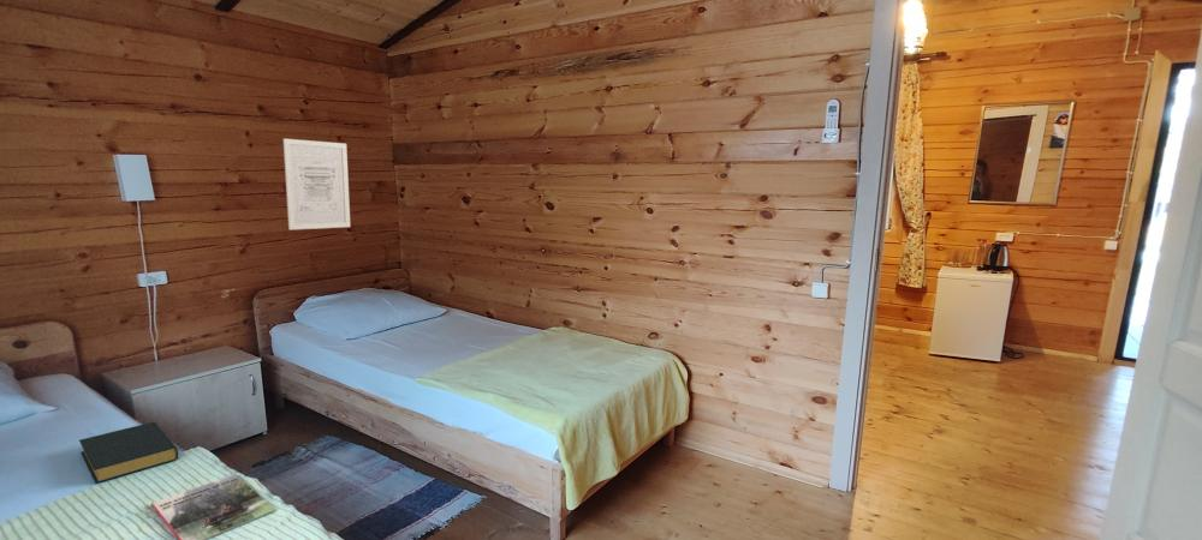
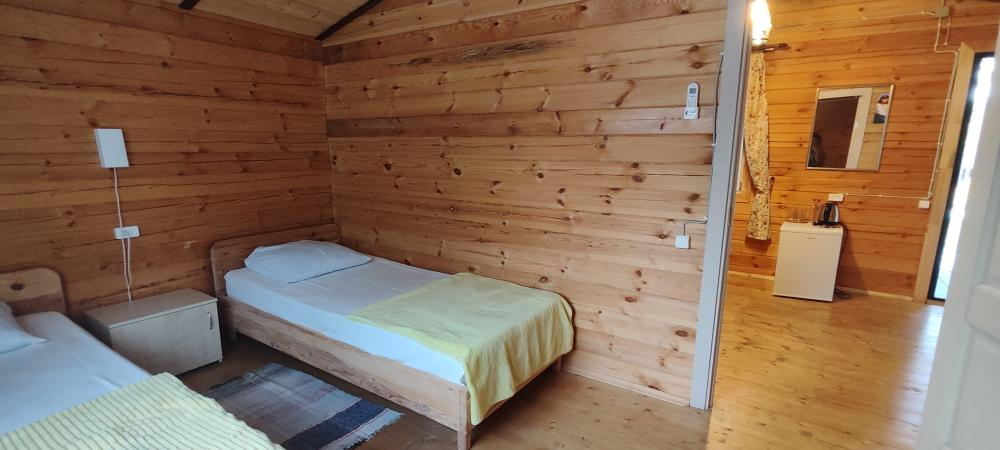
- magazine [150,473,276,540]
- wall art [282,138,351,230]
- hardback book [78,421,179,485]
